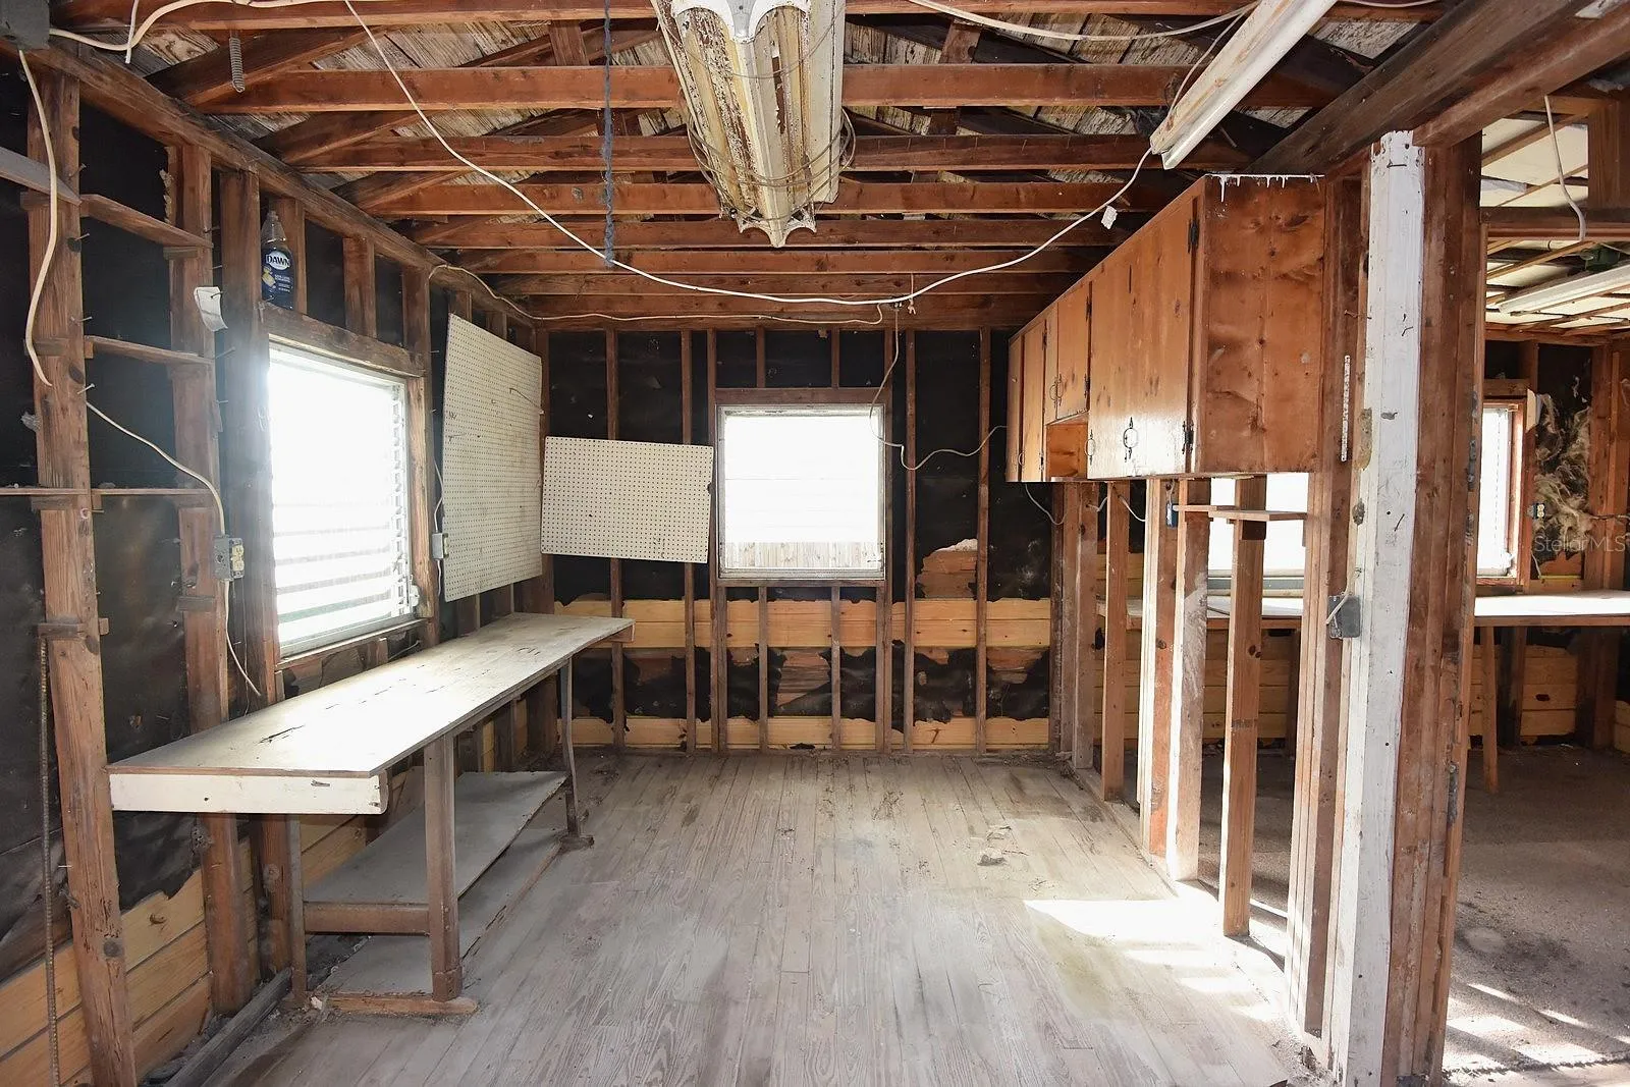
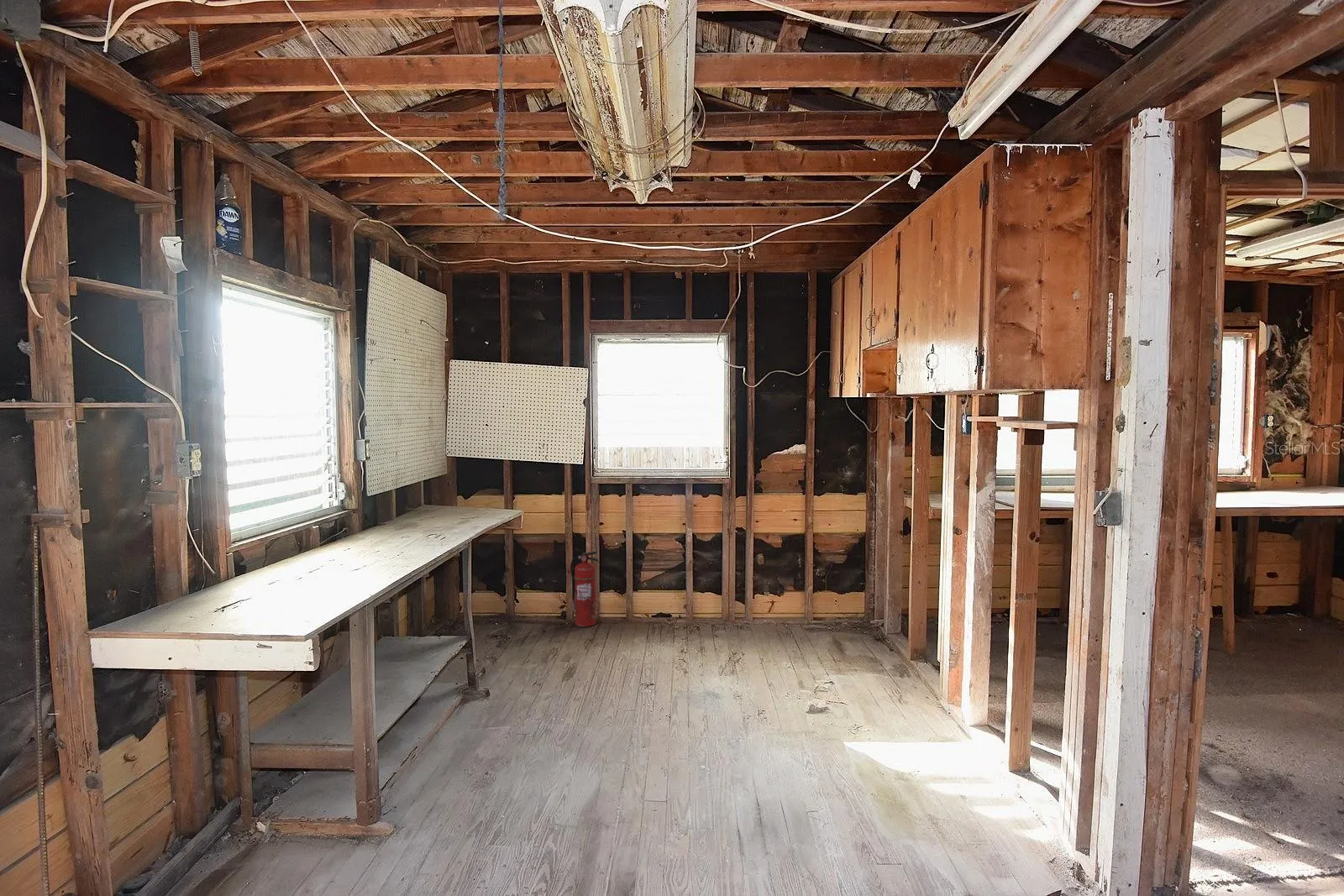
+ fire extinguisher [570,550,600,627]
